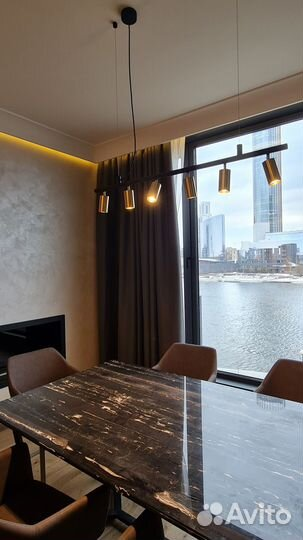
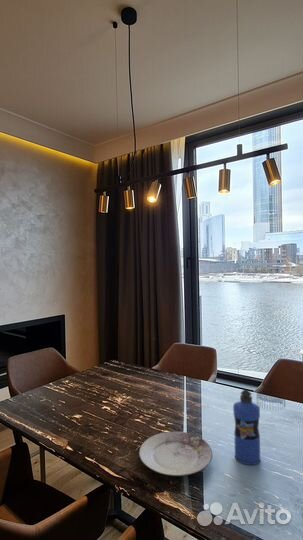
+ plate [138,430,214,477]
+ water bottle [232,388,261,466]
